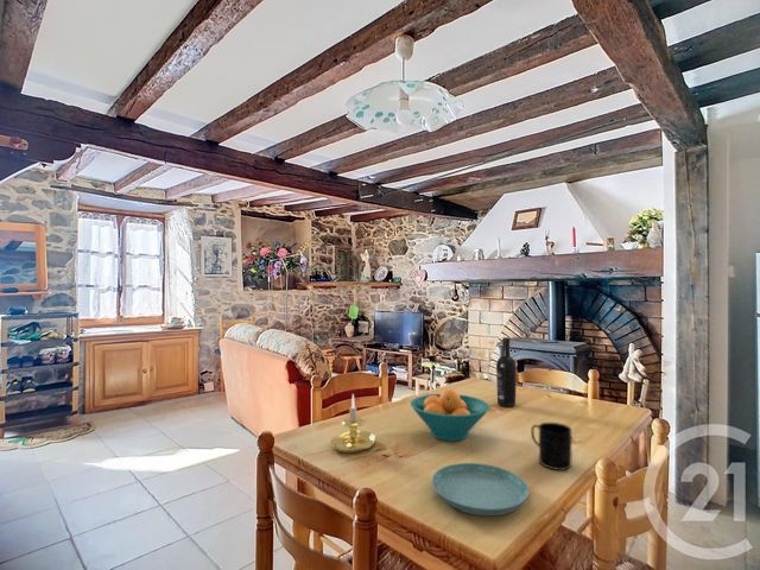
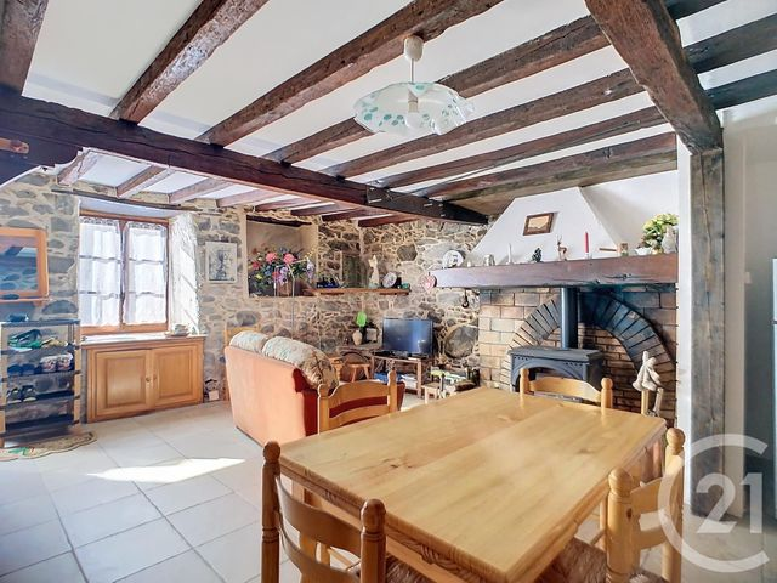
- candle holder [329,393,376,455]
- fruit bowl [410,388,490,442]
- saucer [431,462,530,517]
- wine bottle [495,336,518,408]
- mug [530,422,572,471]
